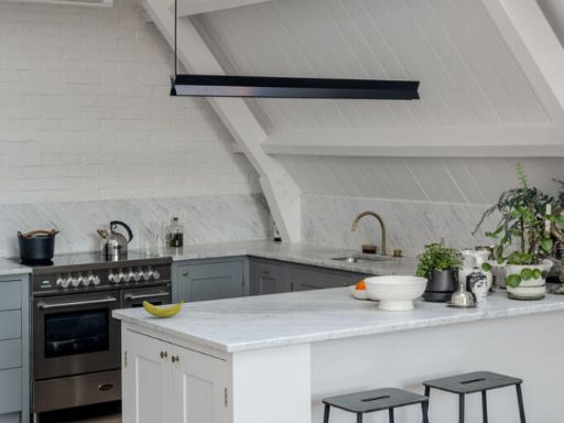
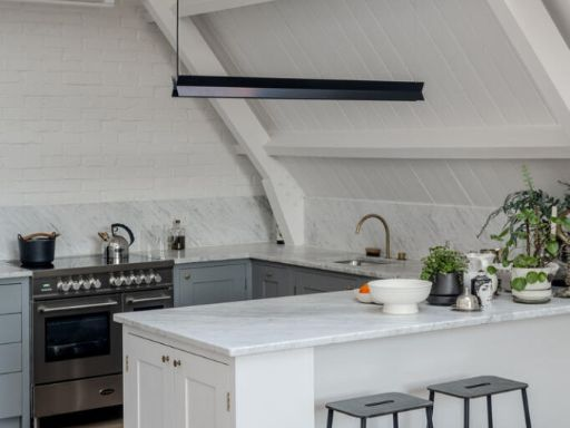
- banana [141,299,185,318]
